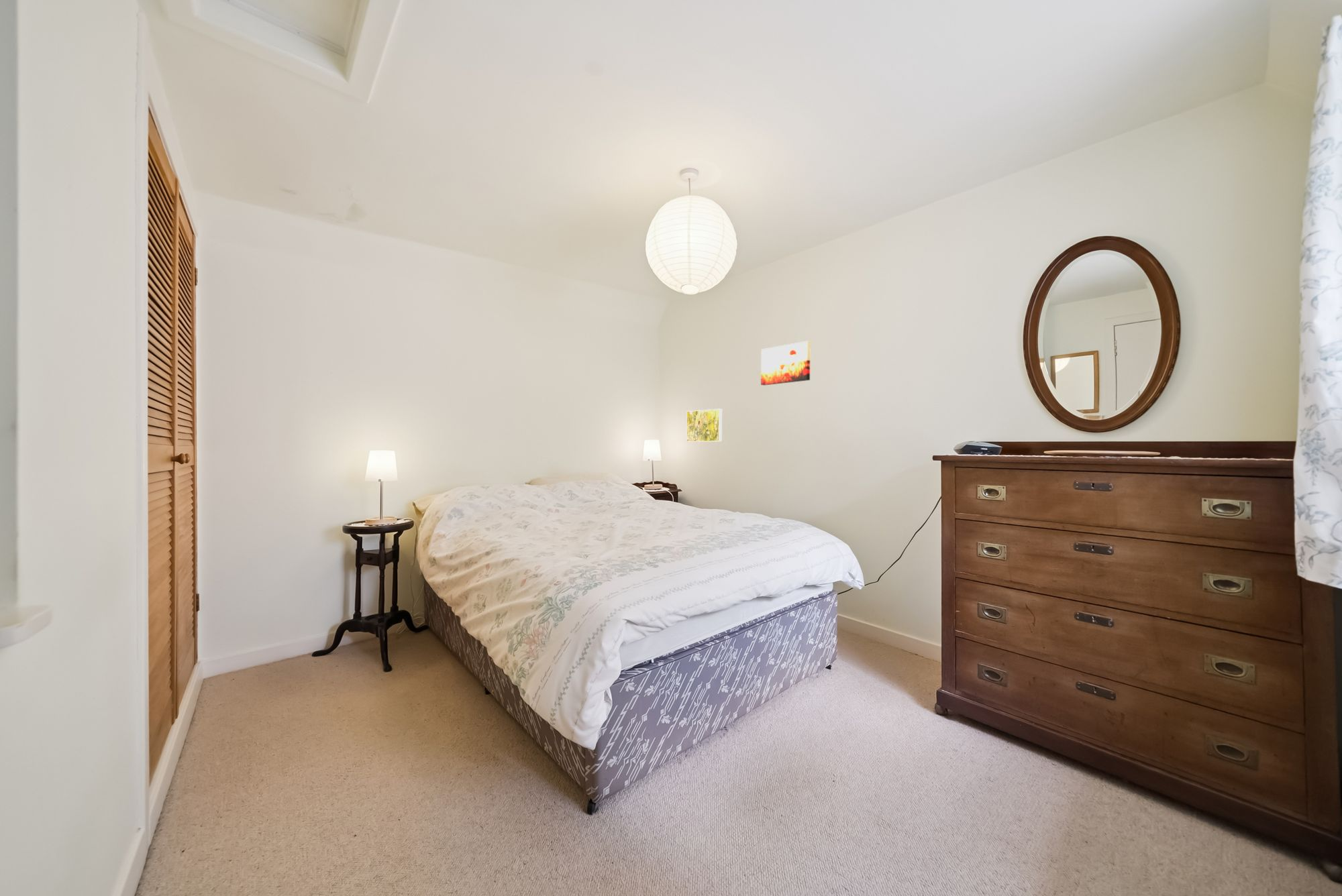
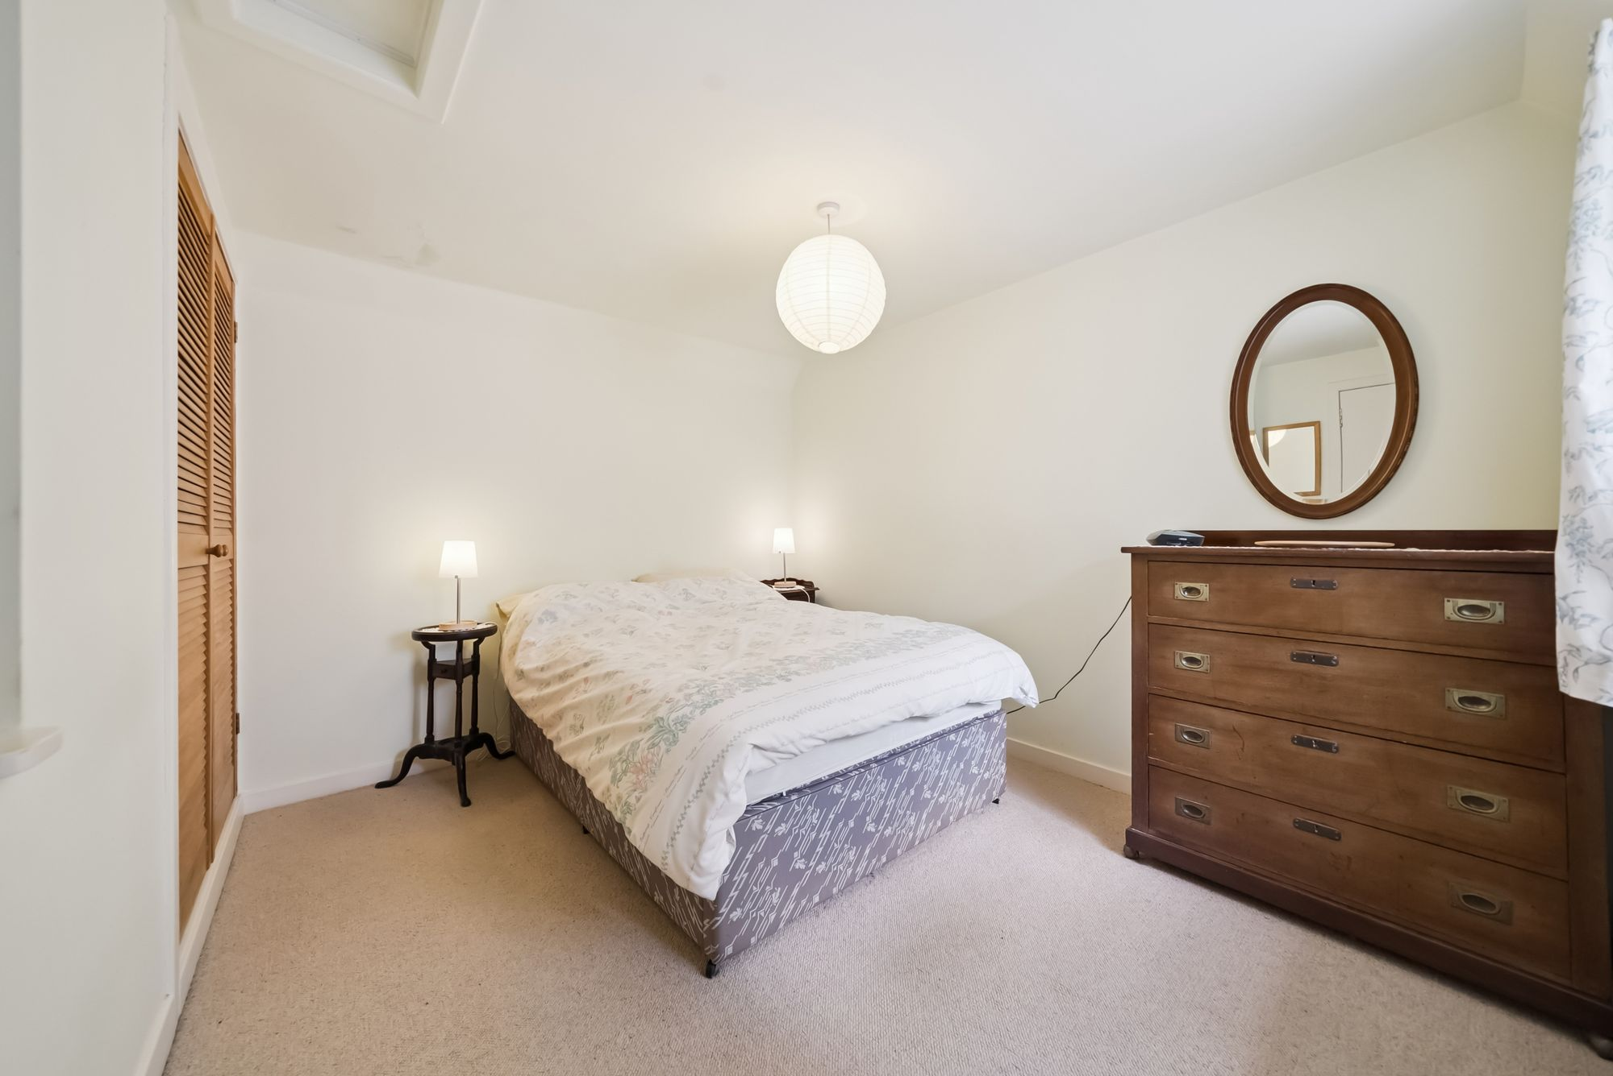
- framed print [686,408,723,443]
- wall art [760,340,811,386]
